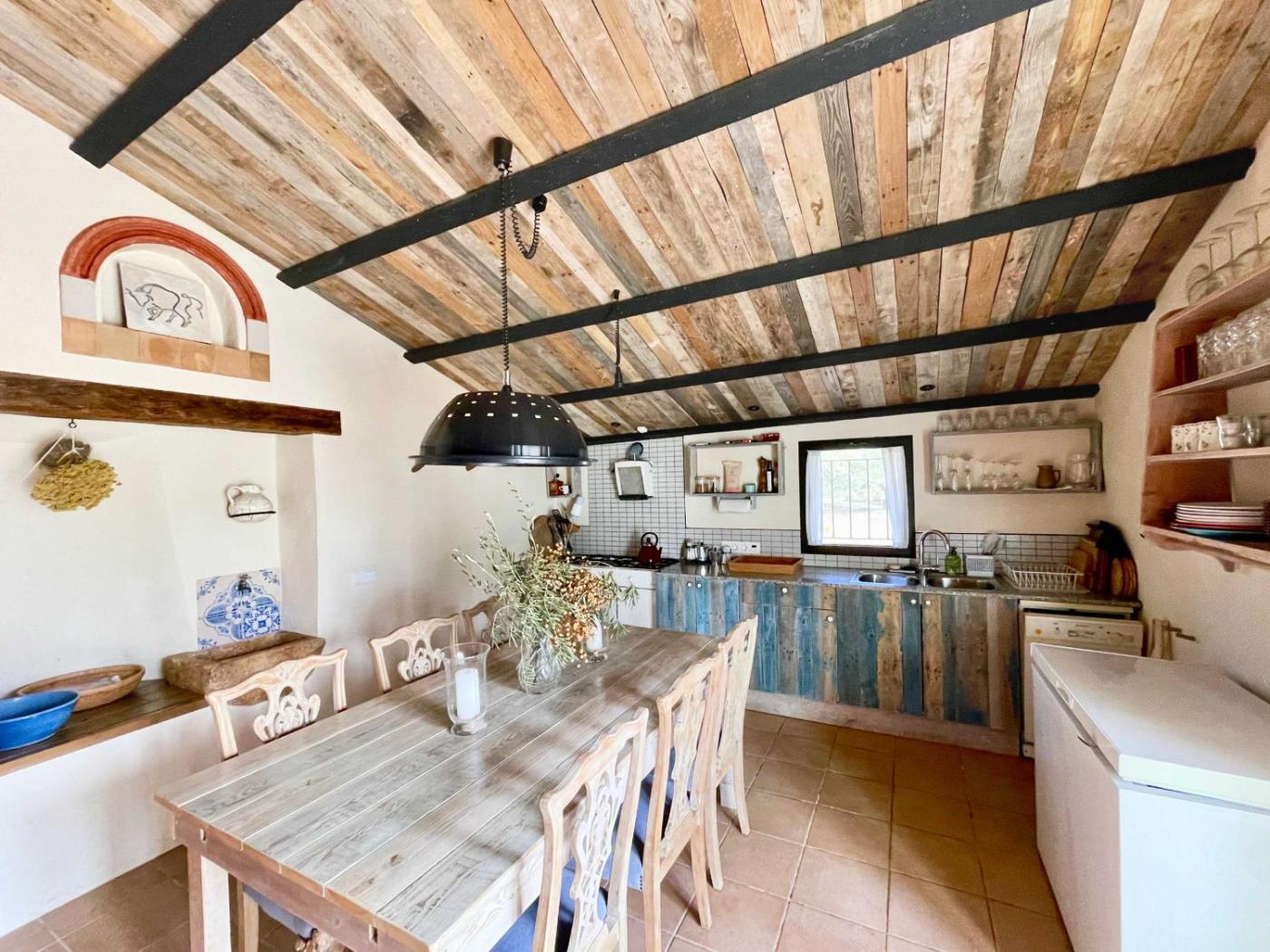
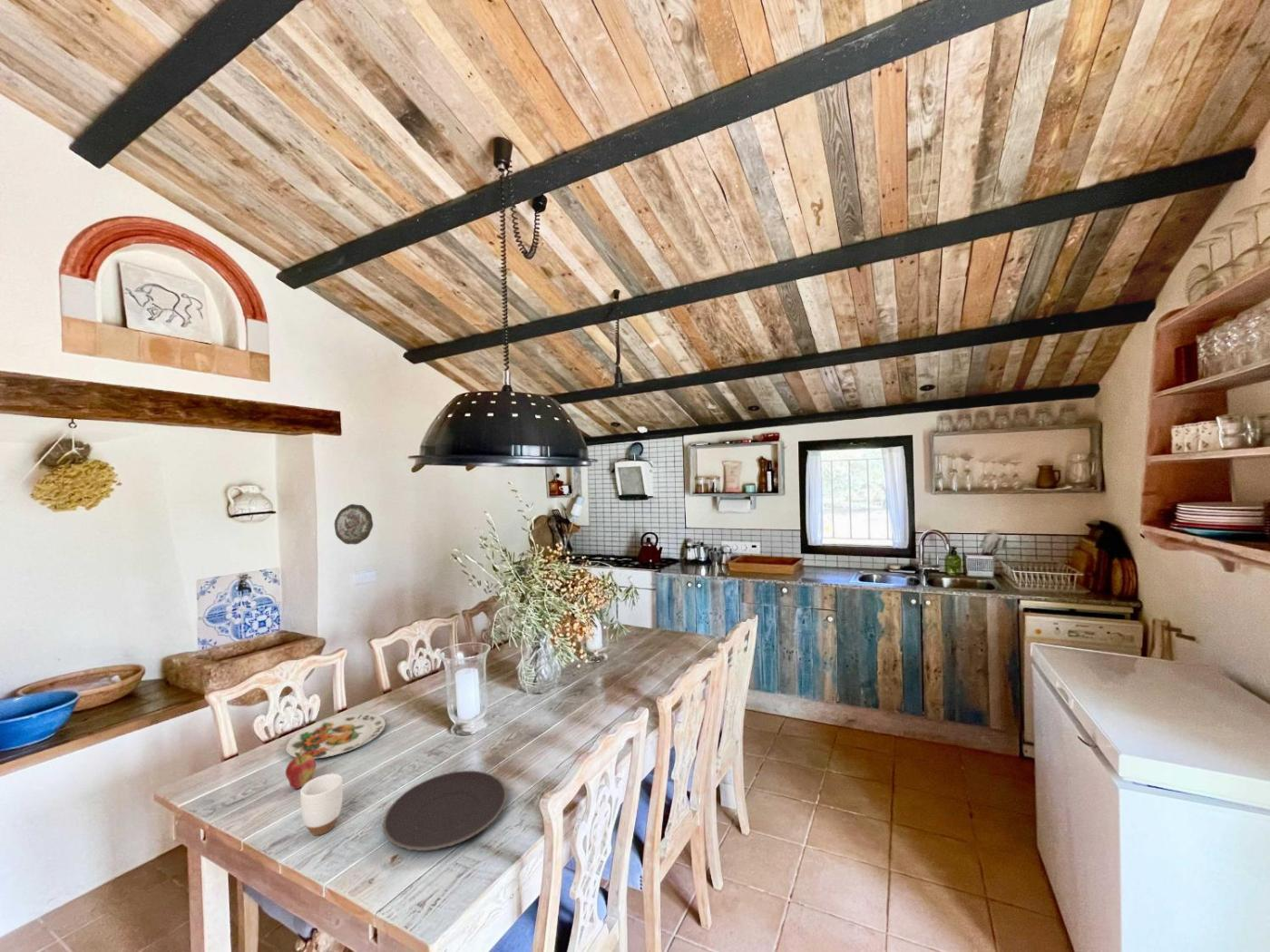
+ plate [285,713,386,760]
+ fruit [285,752,317,790]
+ plate [382,770,508,851]
+ mug [299,773,344,836]
+ decorative plate [334,503,374,545]
